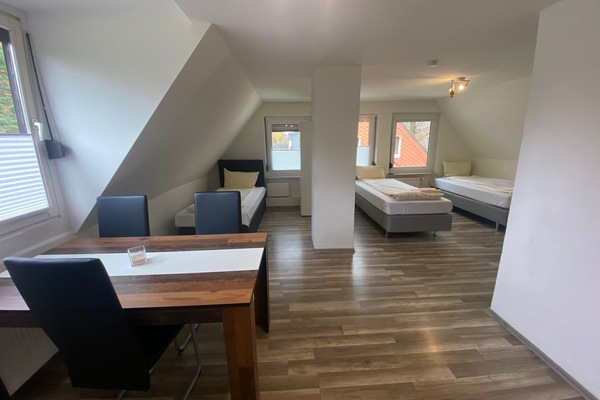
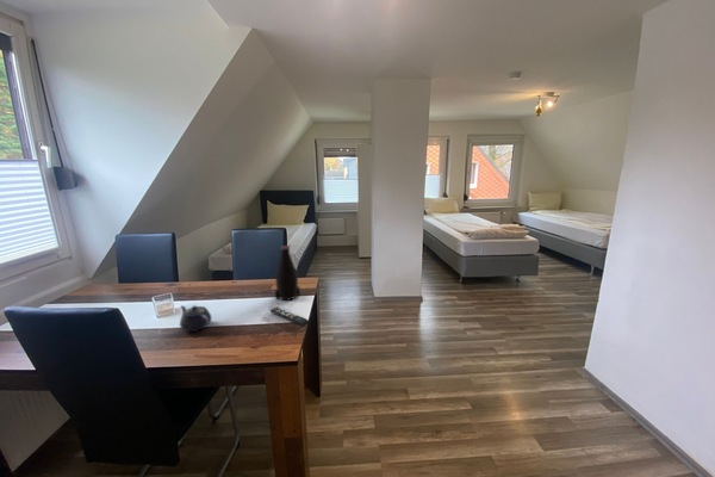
+ bottle [274,244,301,302]
+ remote control [269,305,310,328]
+ teapot [179,304,212,333]
